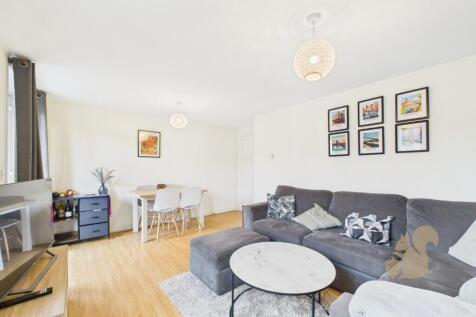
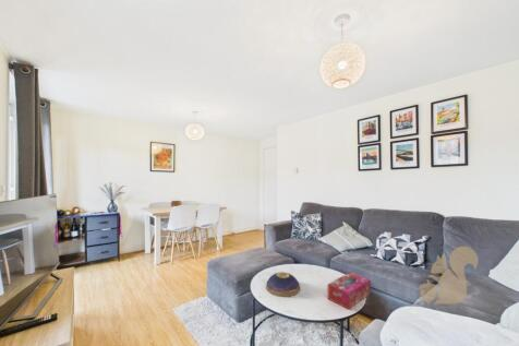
+ tissue box [327,271,372,310]
+ decorative bowl [265,271,301,298]
